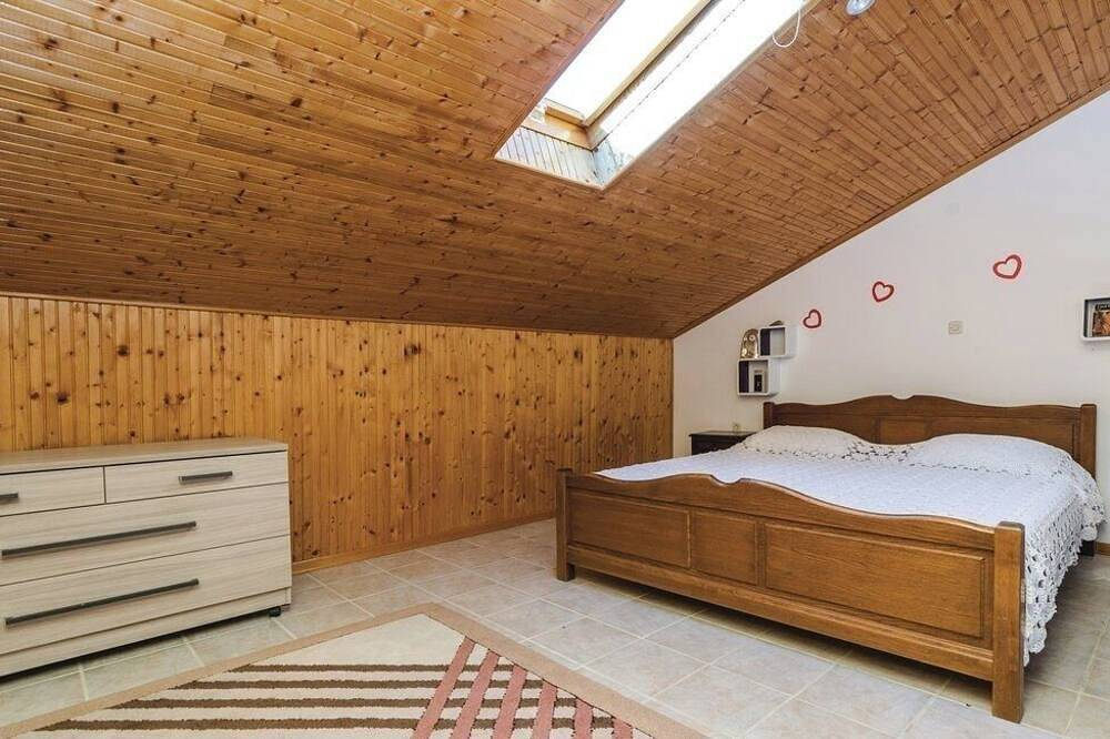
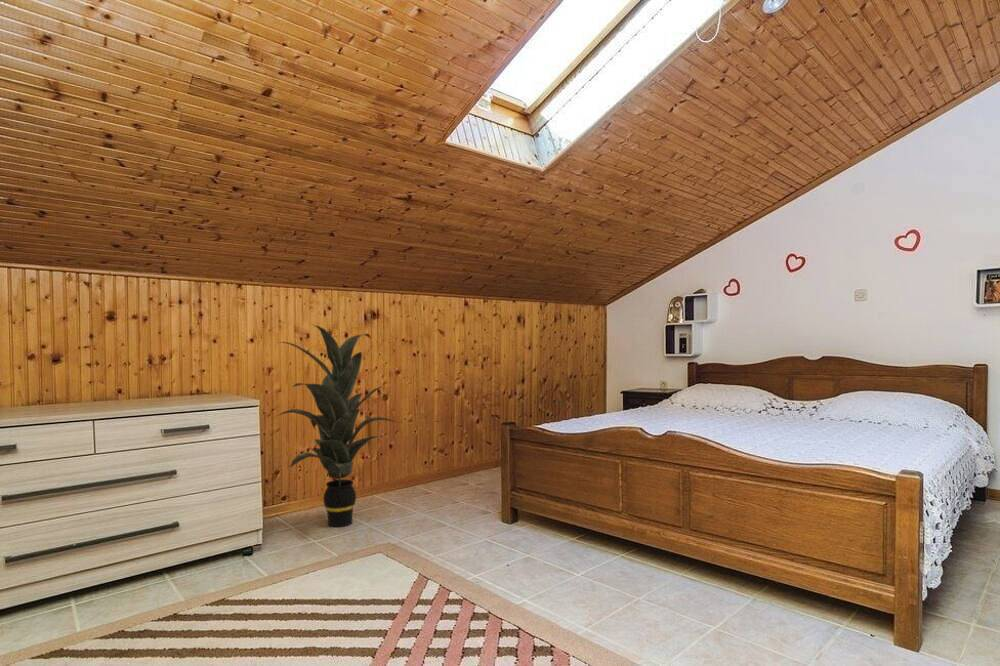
+ indoor plant [275,323,401,528]
